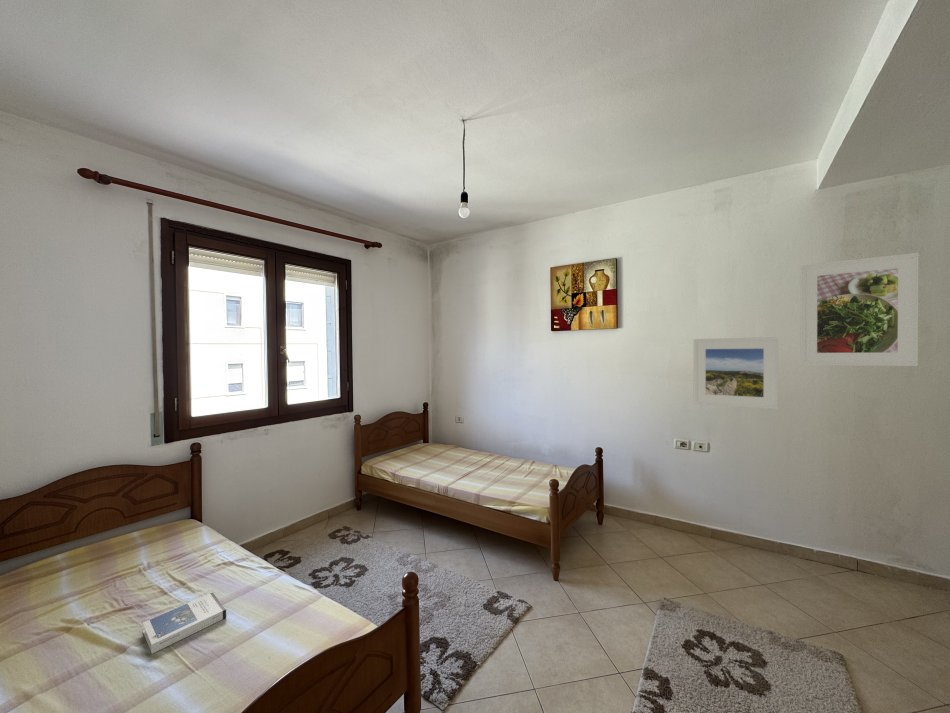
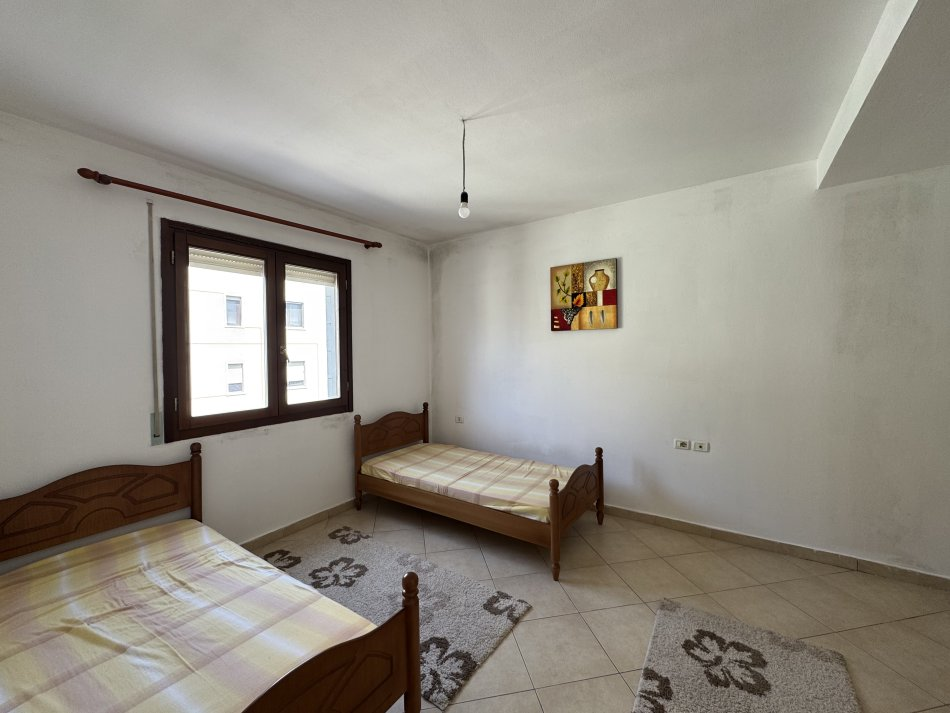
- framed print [799,252,920,367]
- hardback book [142,592,227,655]
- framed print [692,336,779,410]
